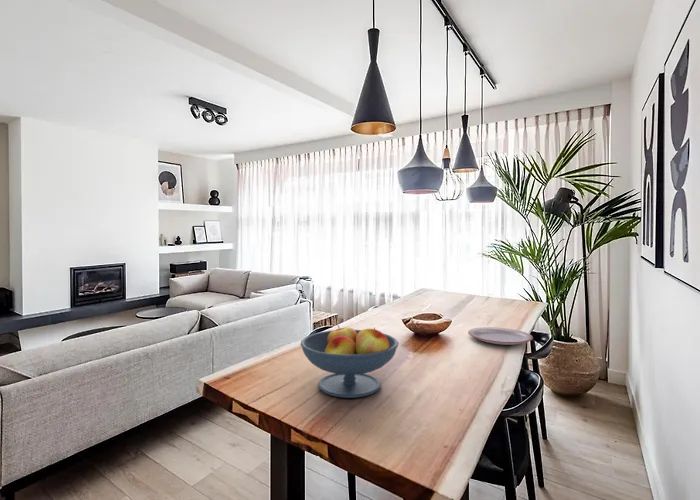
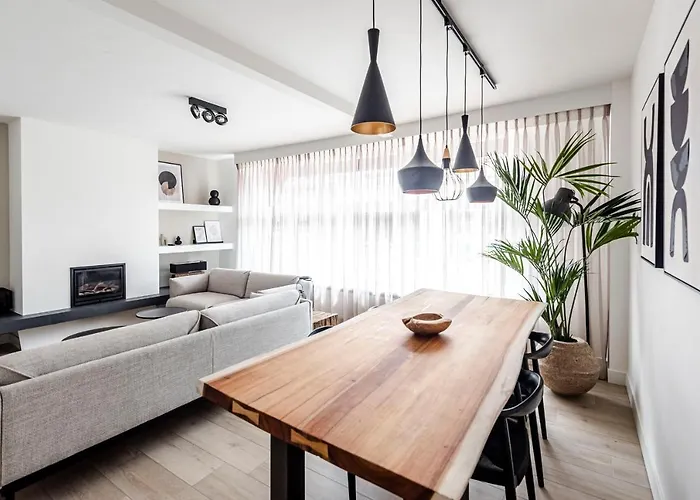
- fruit bowl [299,324,400,399]
- plate [467,326,534,346]
